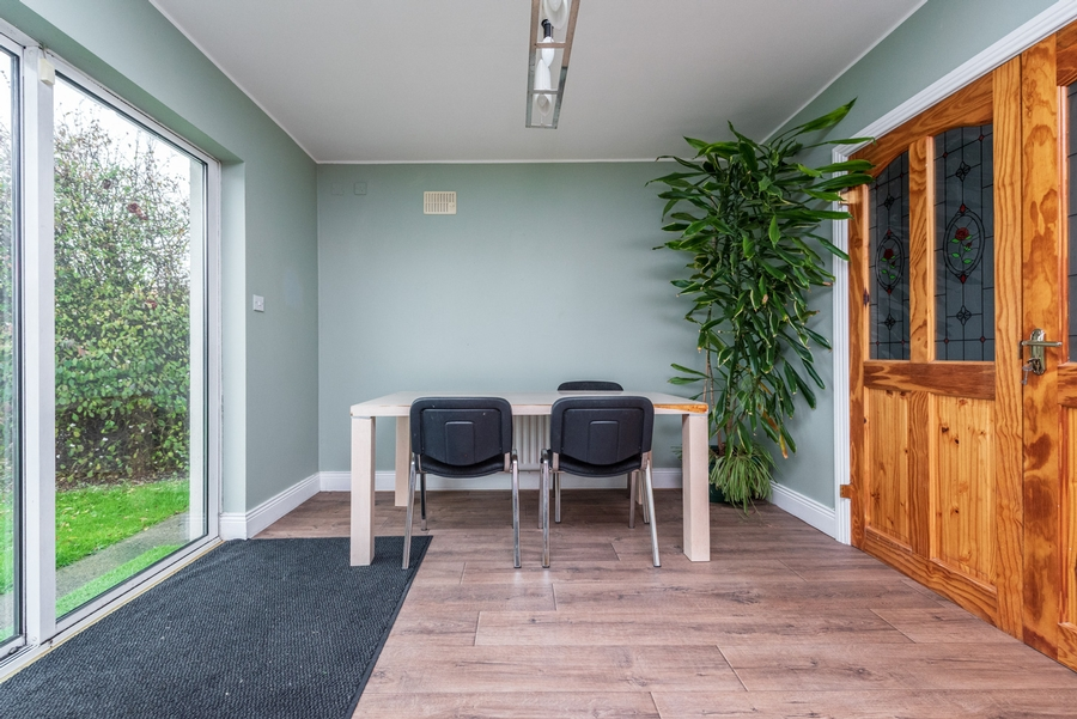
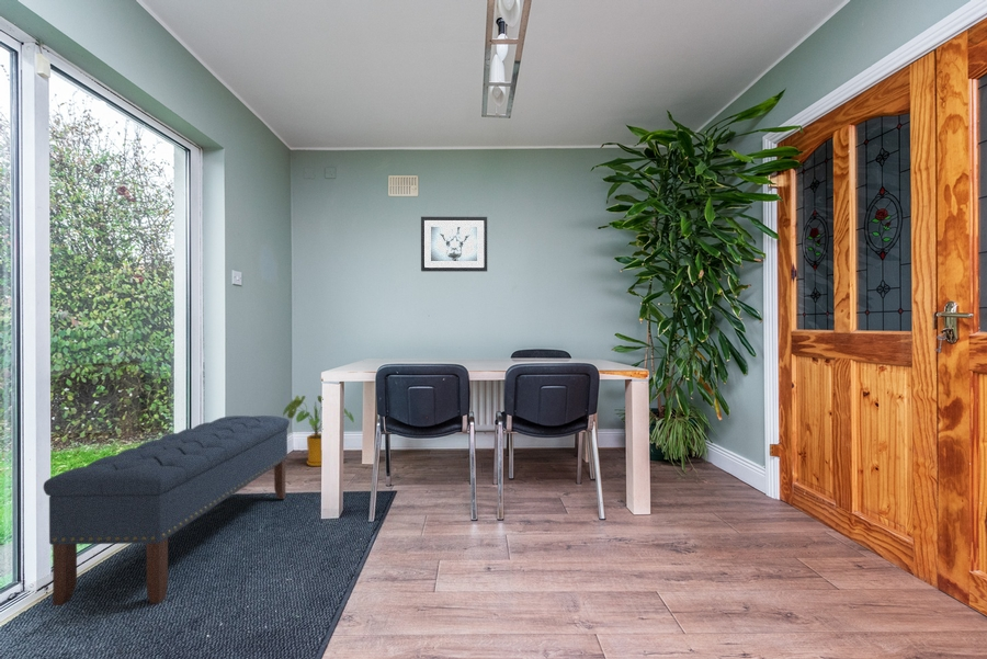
+ wall art [420,216,488,273]
+ house plant [282,395,355,467]
+ bench [43,414,291,606]
